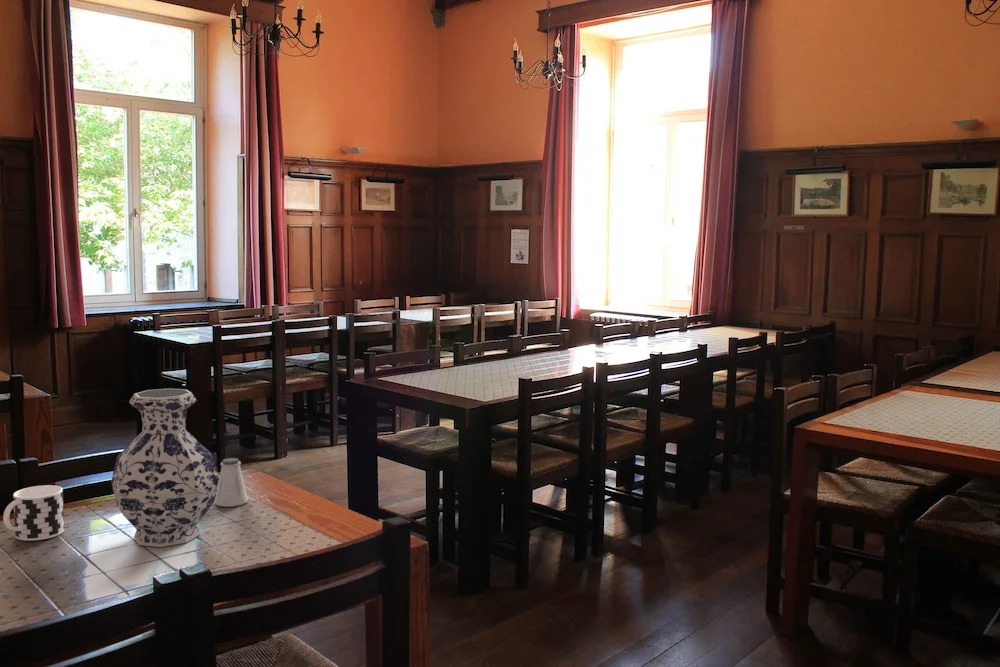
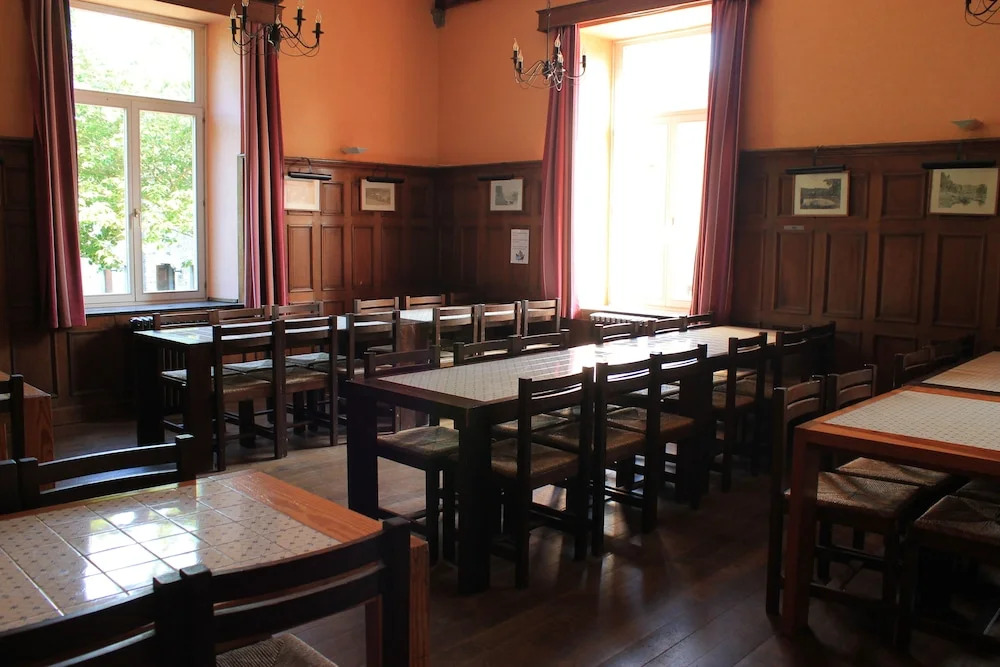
- vase [110,388,220,548]
- cup [2,484,65,542]
- saltshaker [214,457,249,508]
